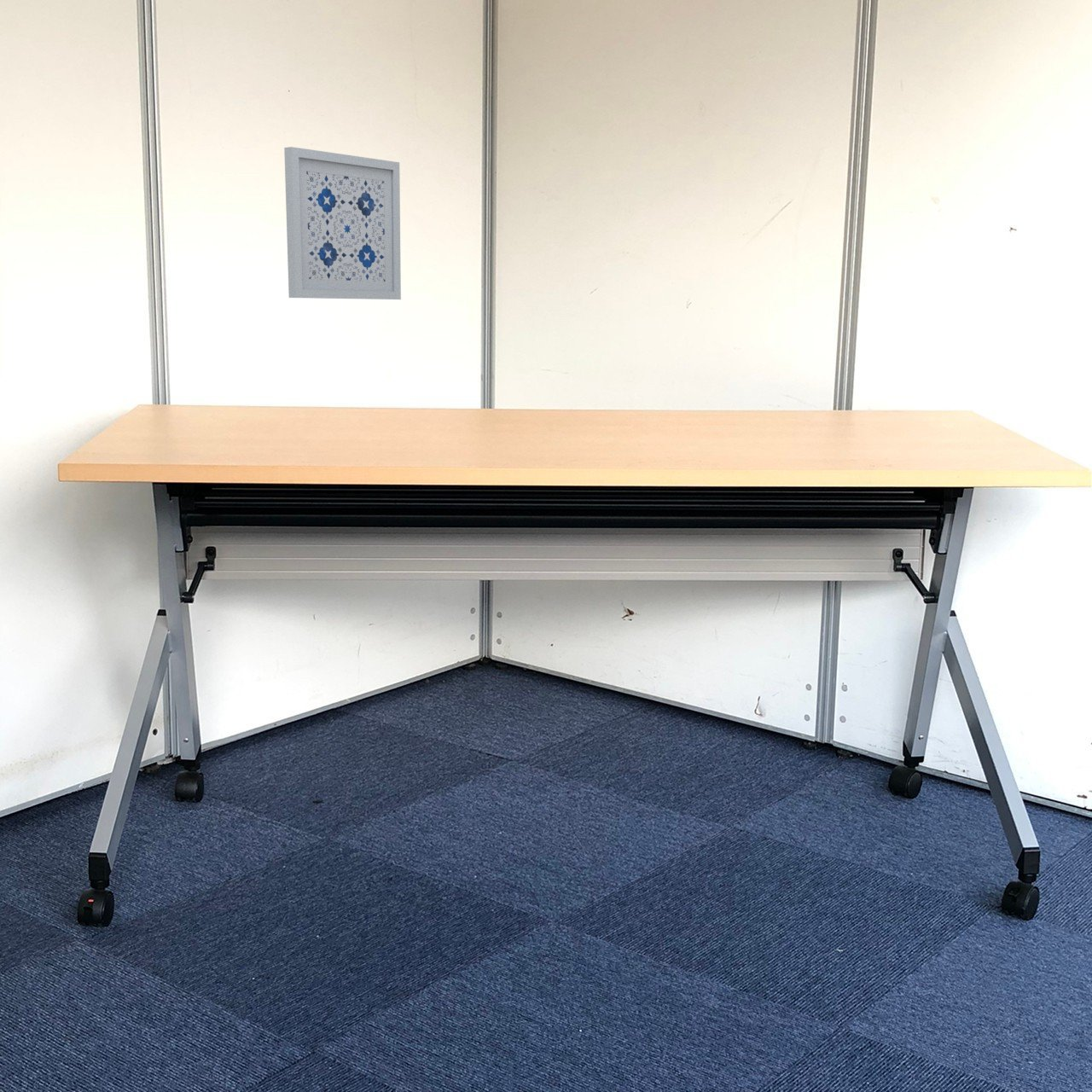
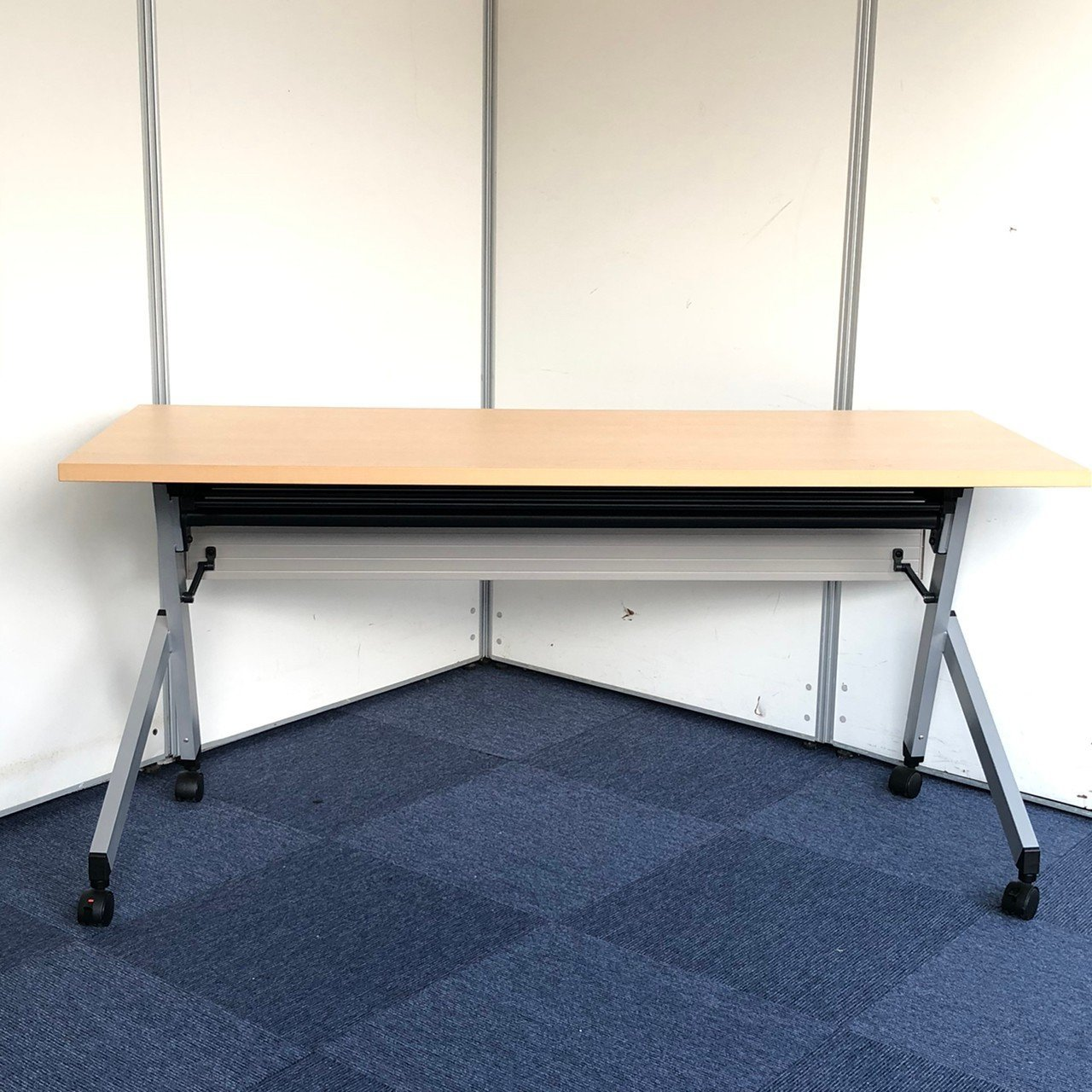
- wall art [283,146,402,300]
